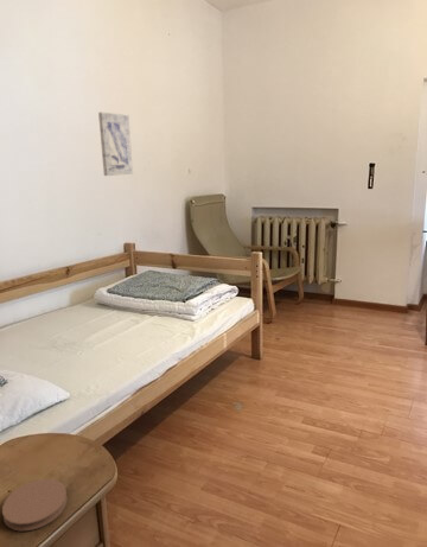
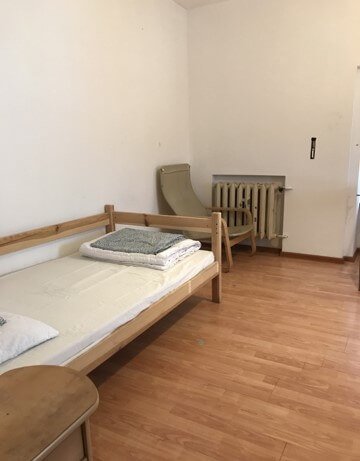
- coaster [1,478,69,532]
- wall art [97,112,134,177]
